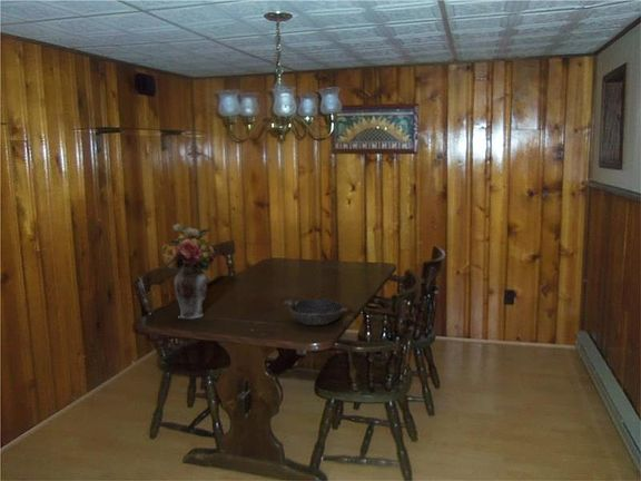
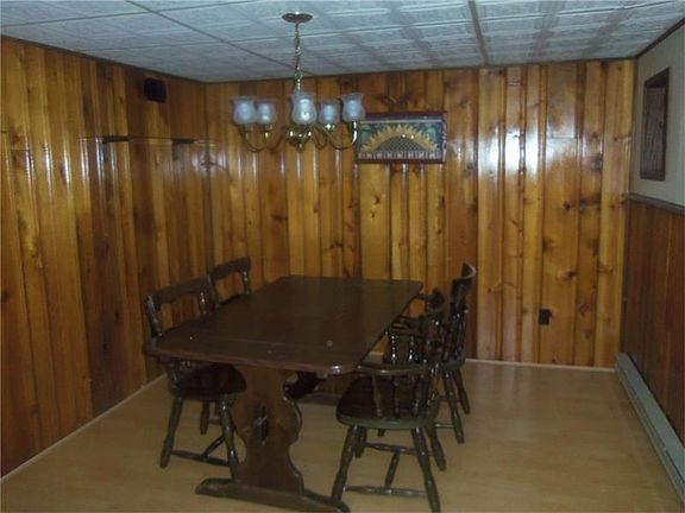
- bowl [283,298,349,326]
- flower arrangement [161,222,216,320]
